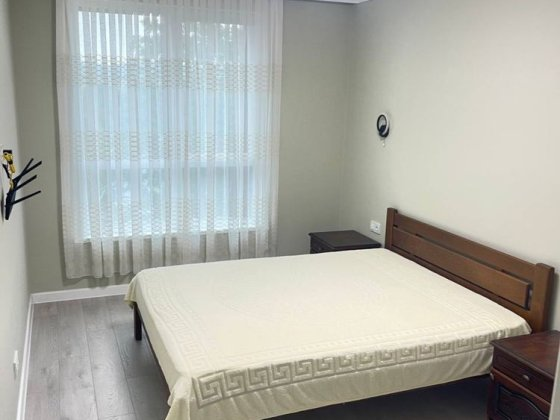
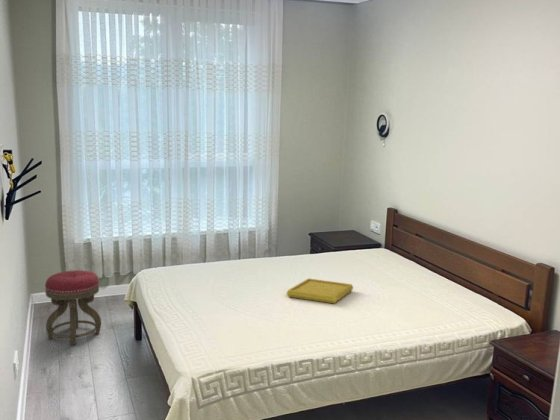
+ stool [44,269,102,346]
+ serving tray [285,277,354,305]
